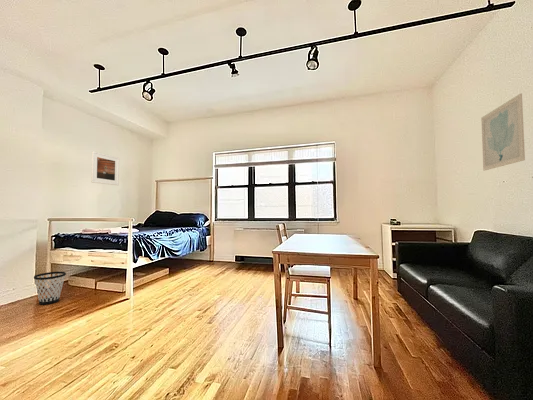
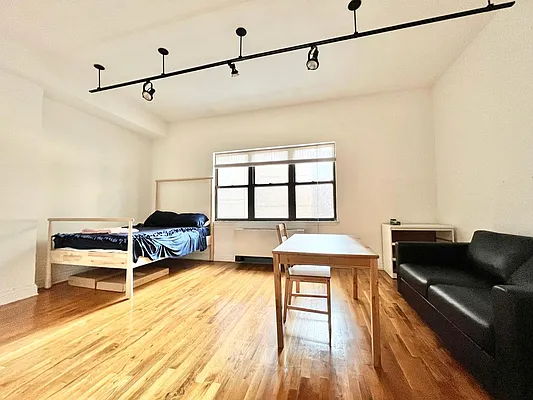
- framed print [90,150,120,186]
- wastebasket [33,271,67,306]
- wall art [480,93,526,172]
